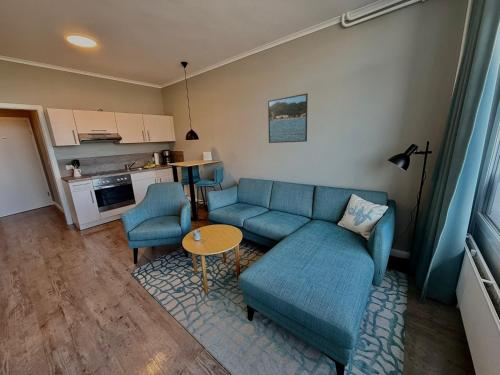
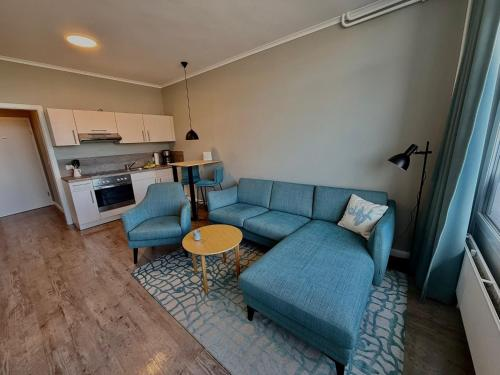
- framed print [267,92,309,144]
